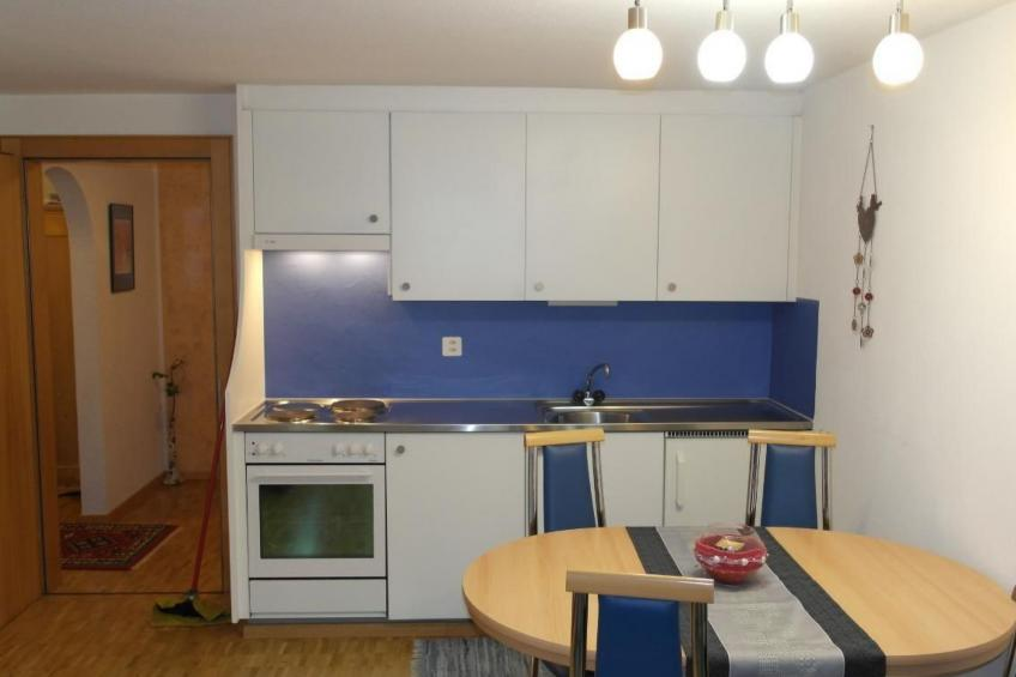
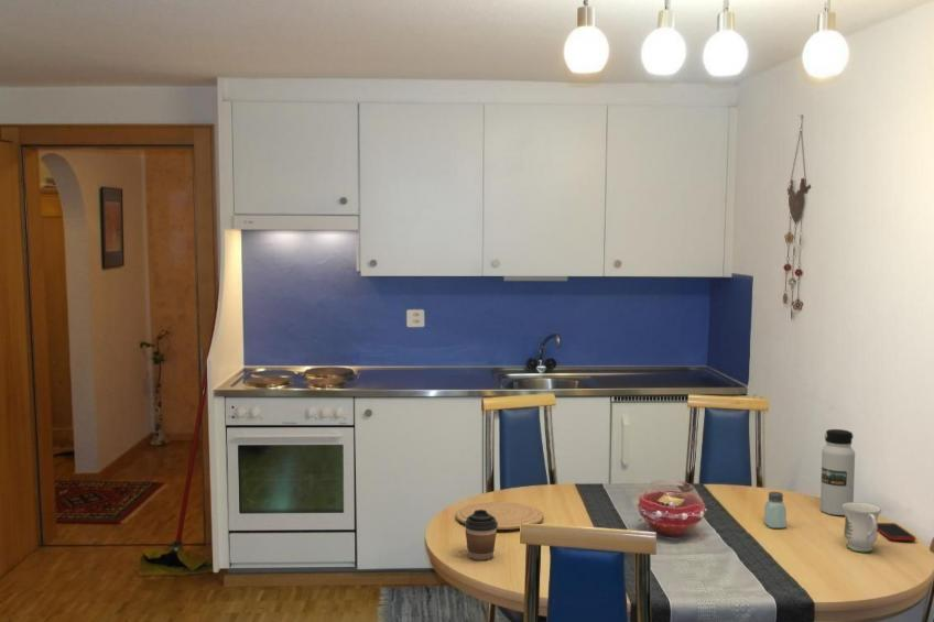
+ saltshaker [763,491,788,530]
+ cell phone [877,522,916,542]
+ plate [455,501,544,531]
+ coffee cup [464,510,498,561]
+ mug [841,501,882,554]
+ water bottle [819,428,856,516]
